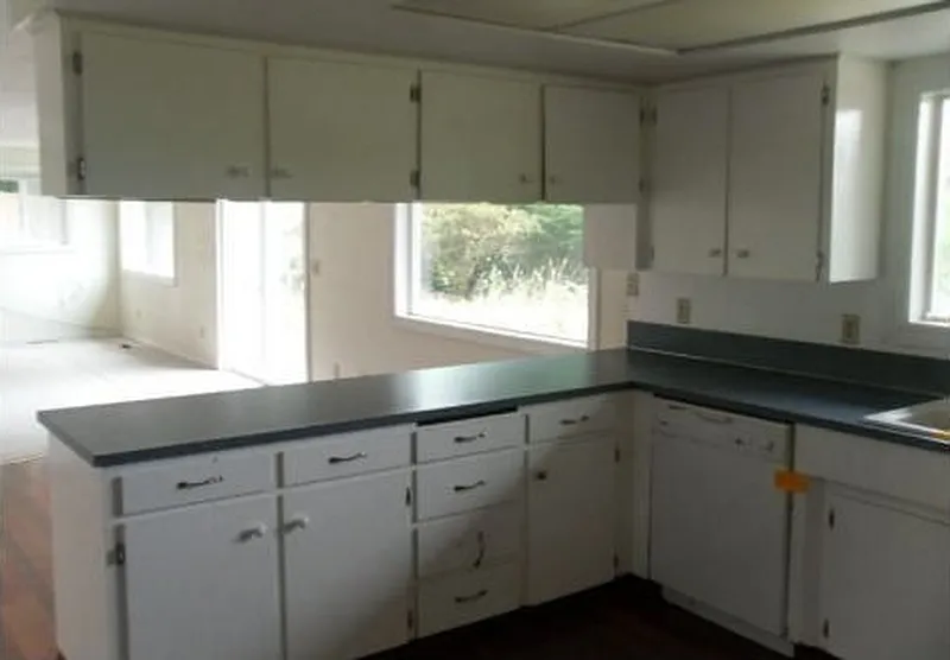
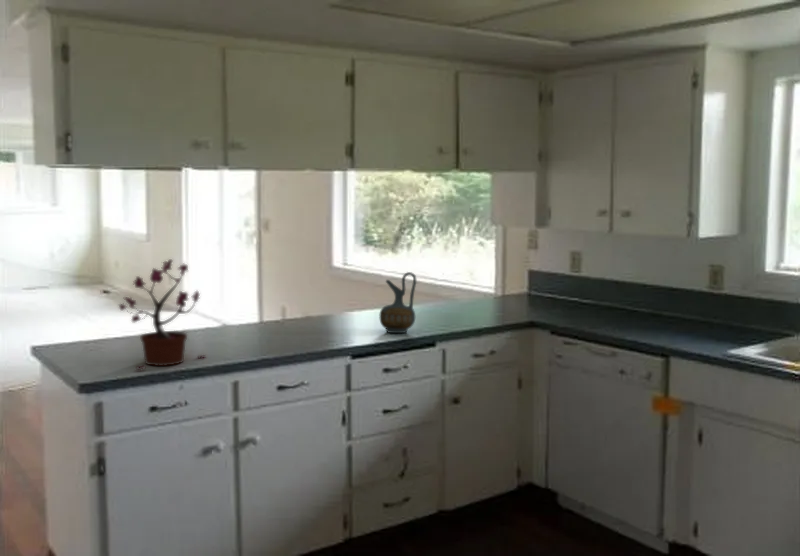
+ potted plant [118,258,207,371]
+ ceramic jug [378,271,417,334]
